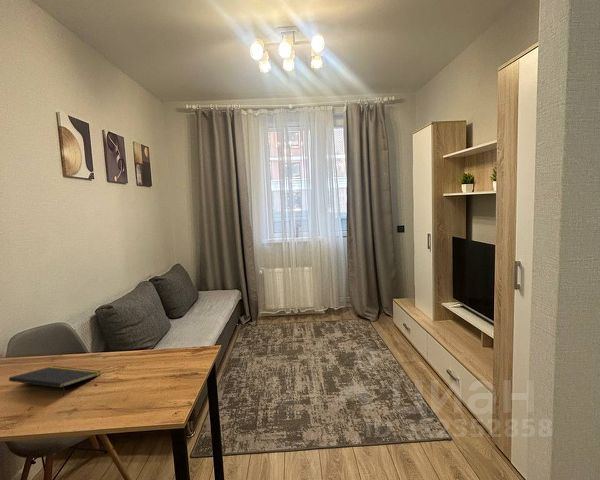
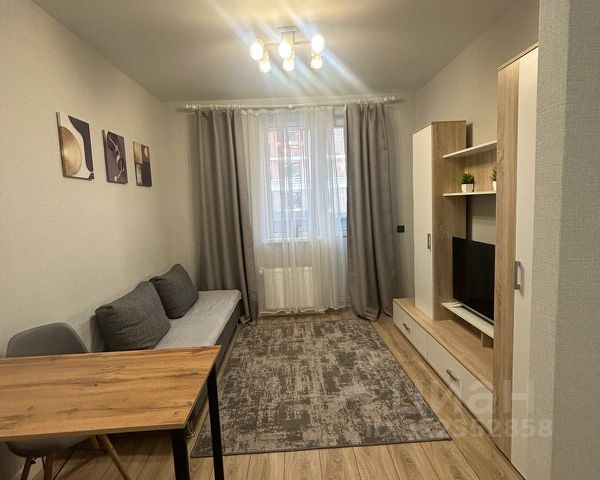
- notepad [8,365,102,398]
